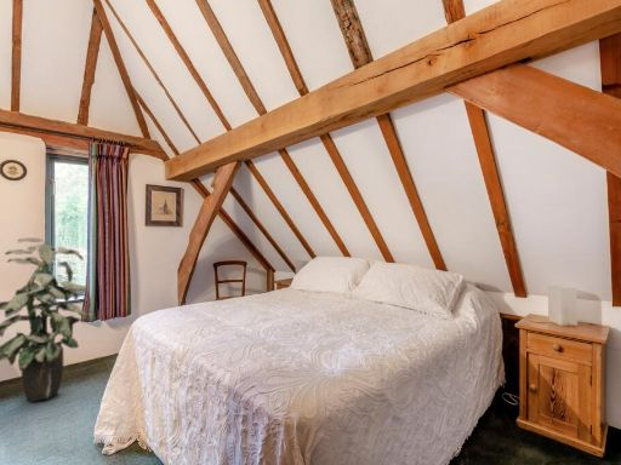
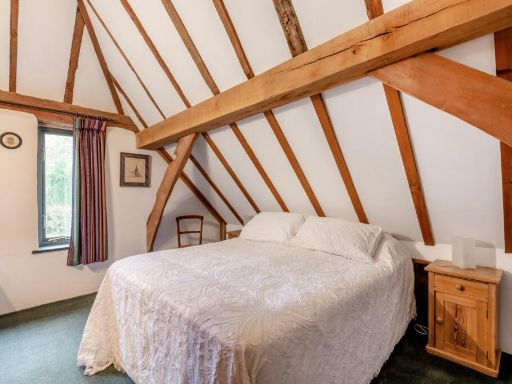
- indoor plant [0,236,89,403]
